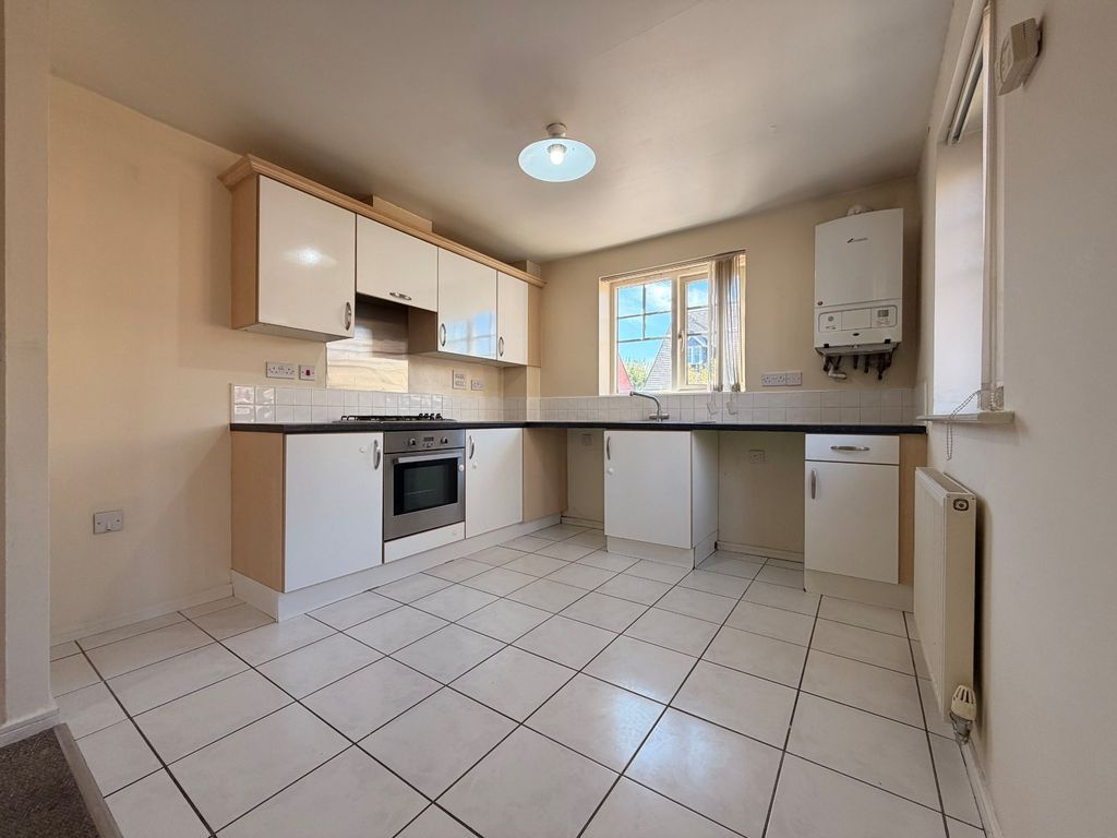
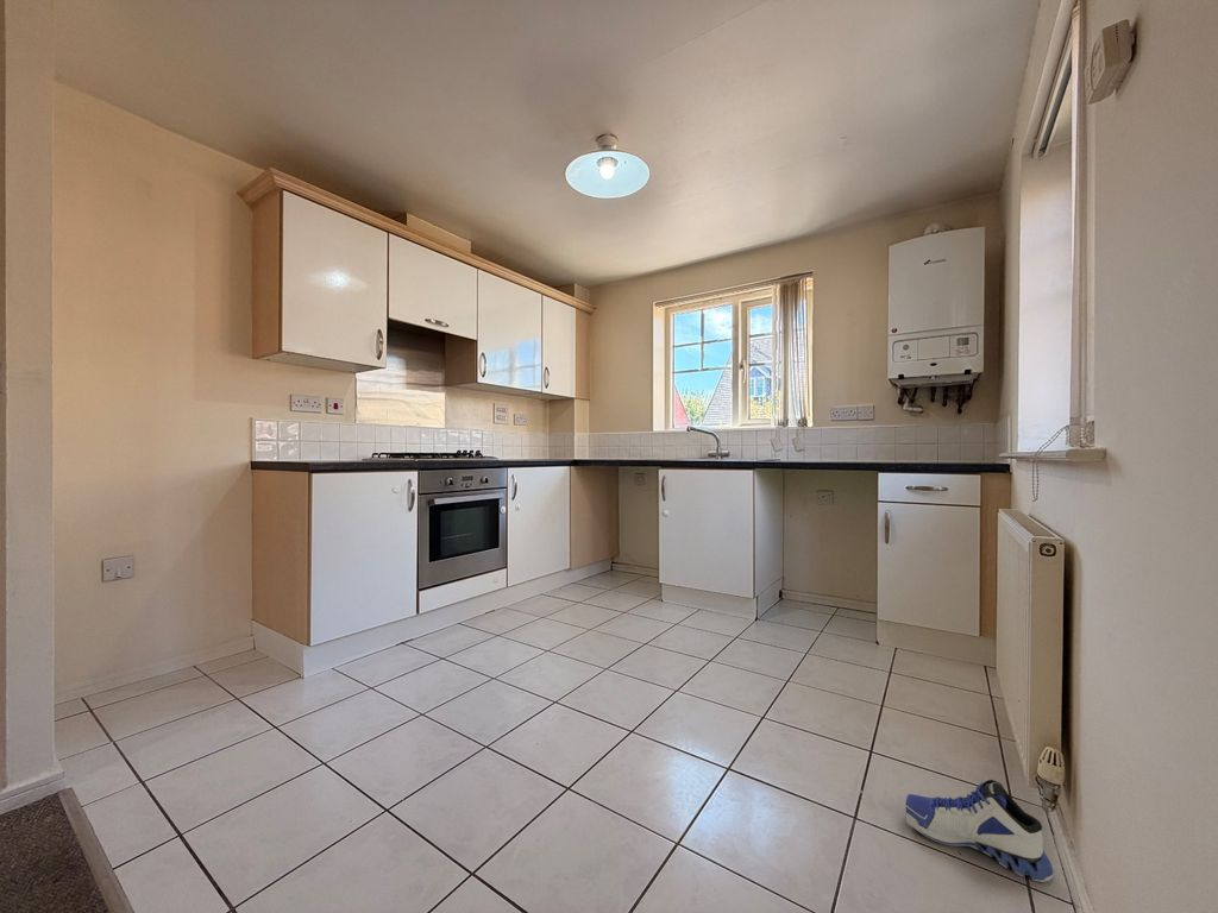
+ sneaker [904,779,1055,883]
